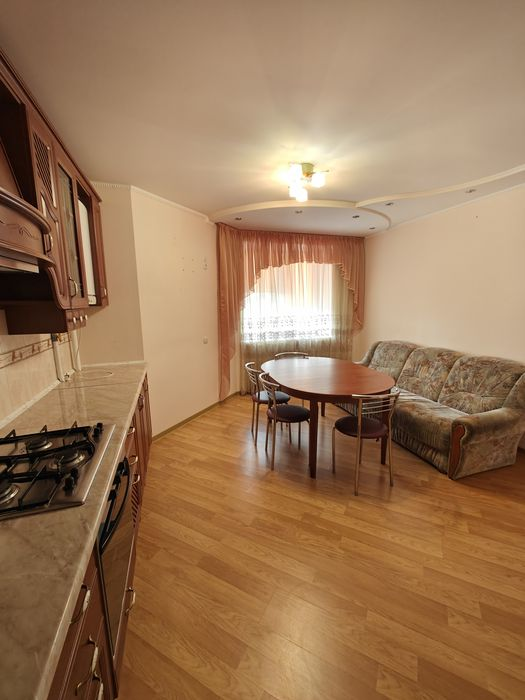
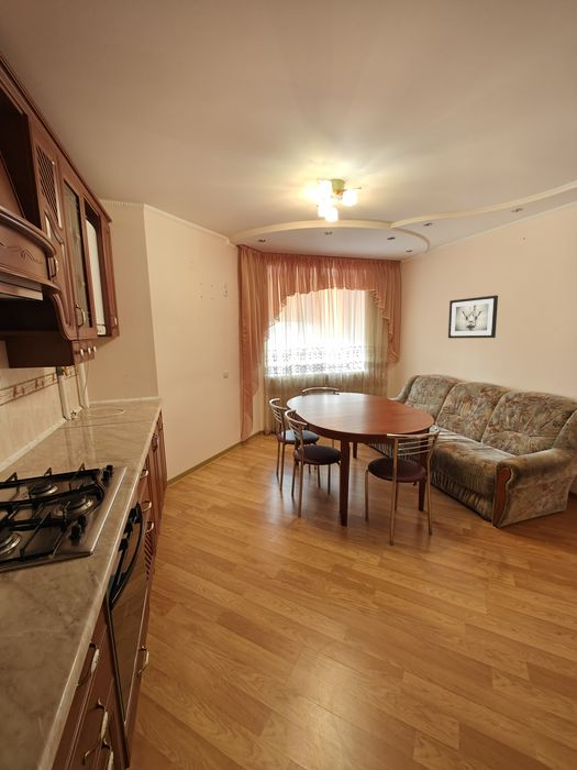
+ wall art [447,294,499,339]
